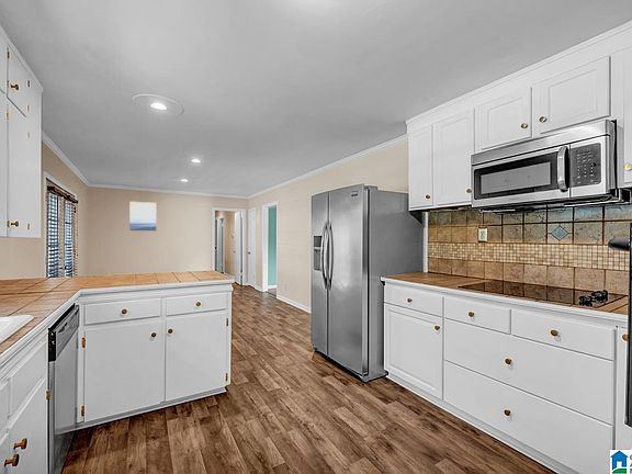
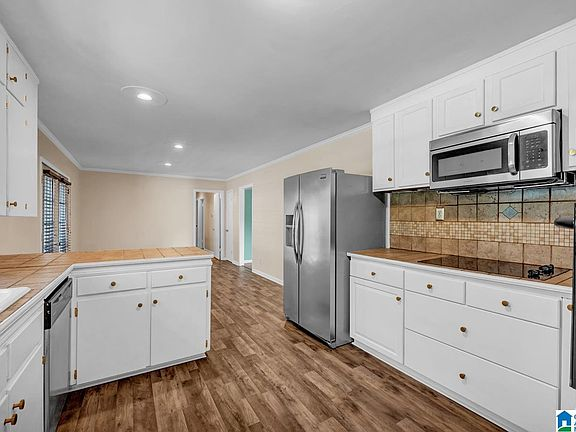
- wall art [128,201,157,232]
